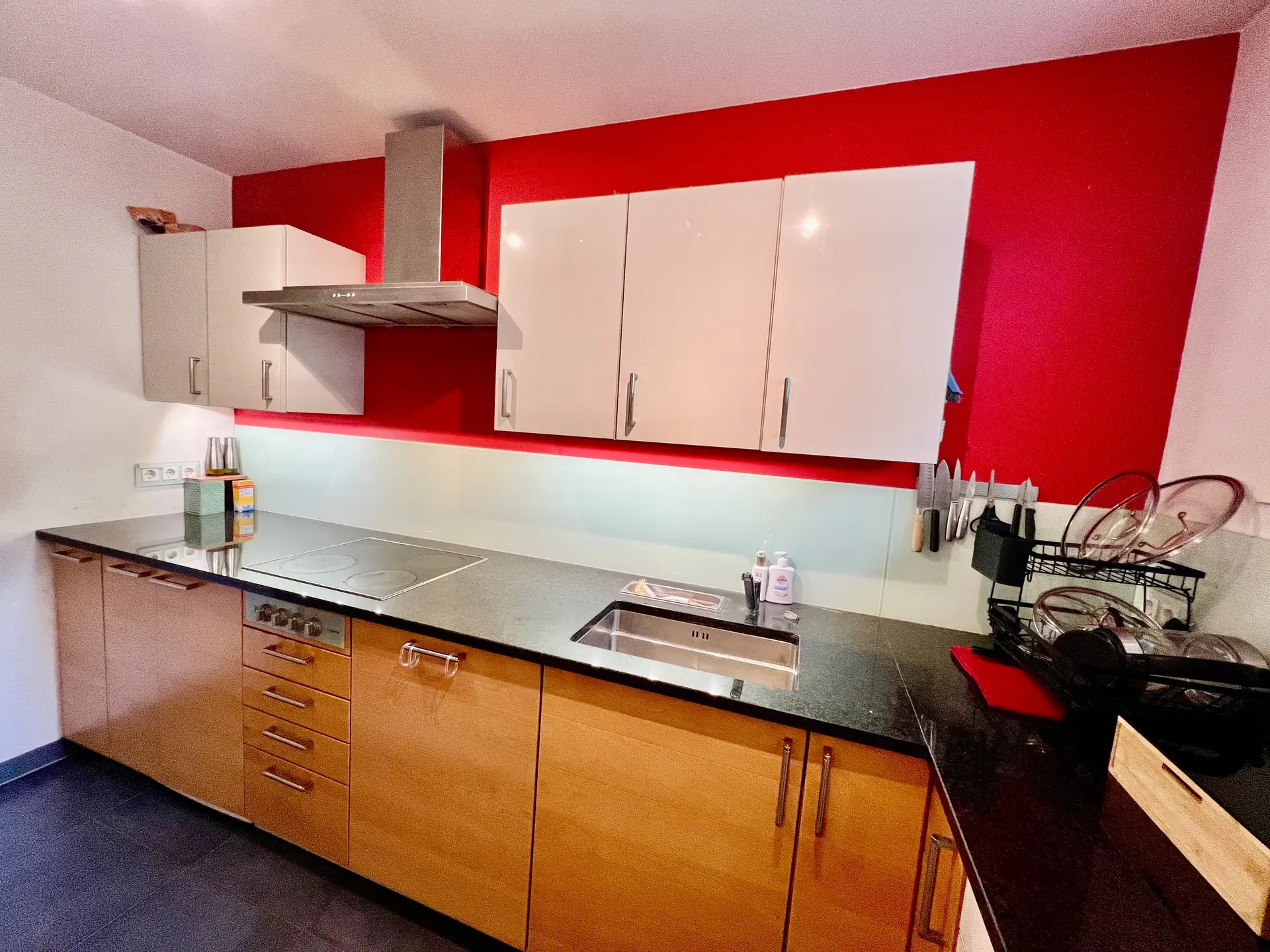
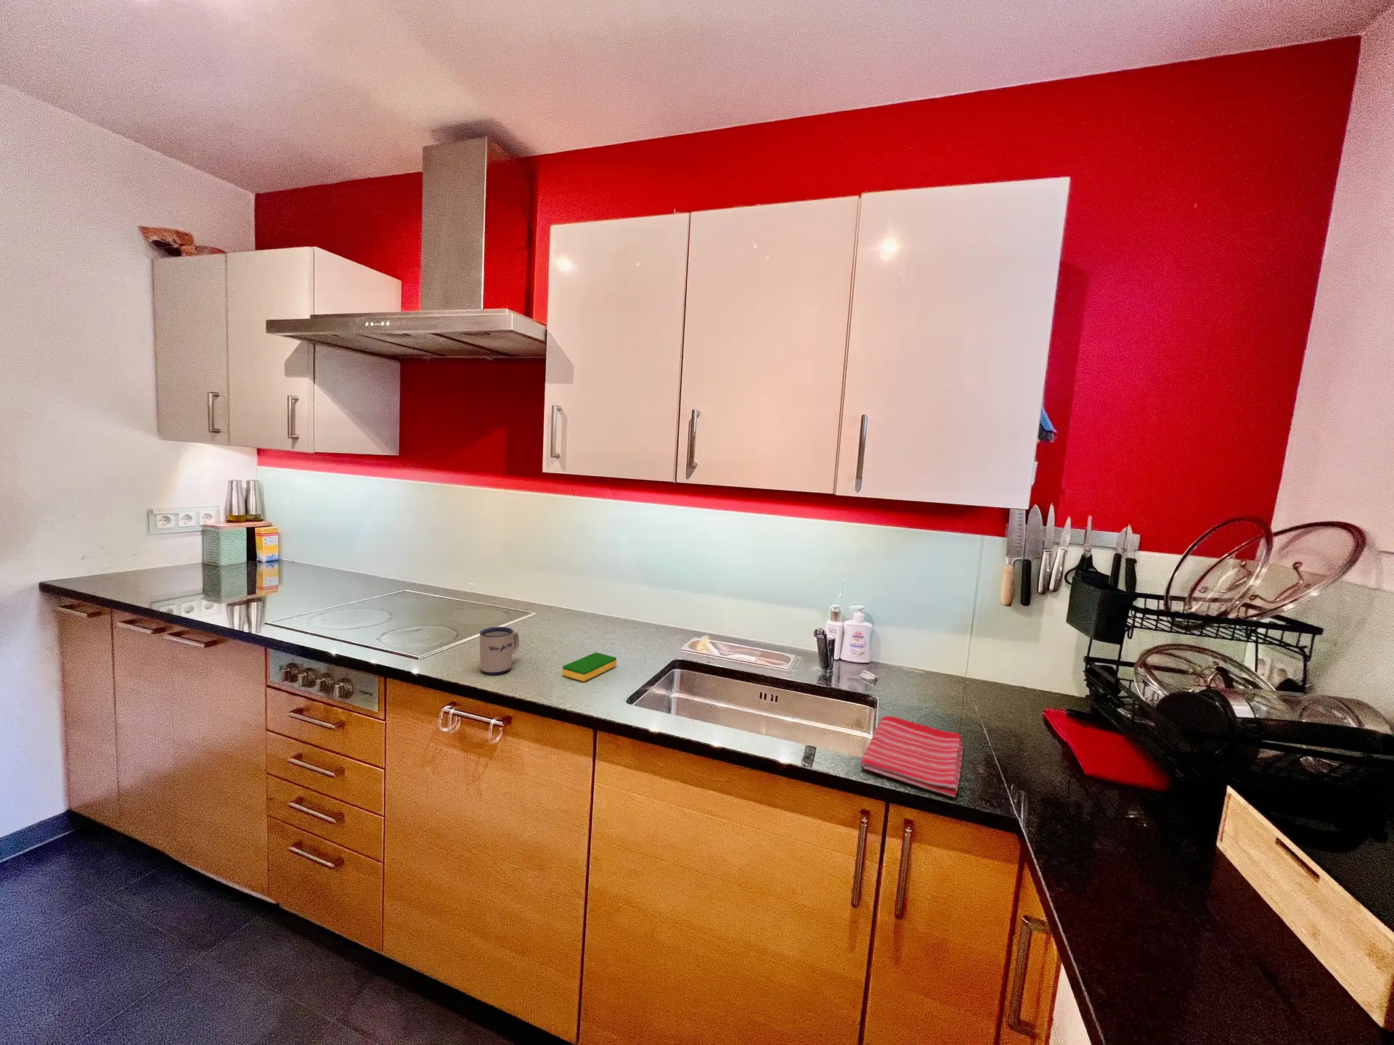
+ mug [480,627,520,675]
+ dish towel [859,716,964,798]
+ dish sponge [562,652,617,682]
